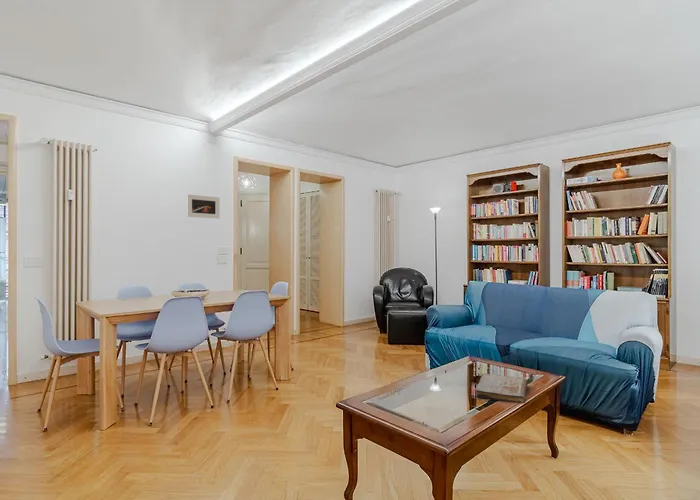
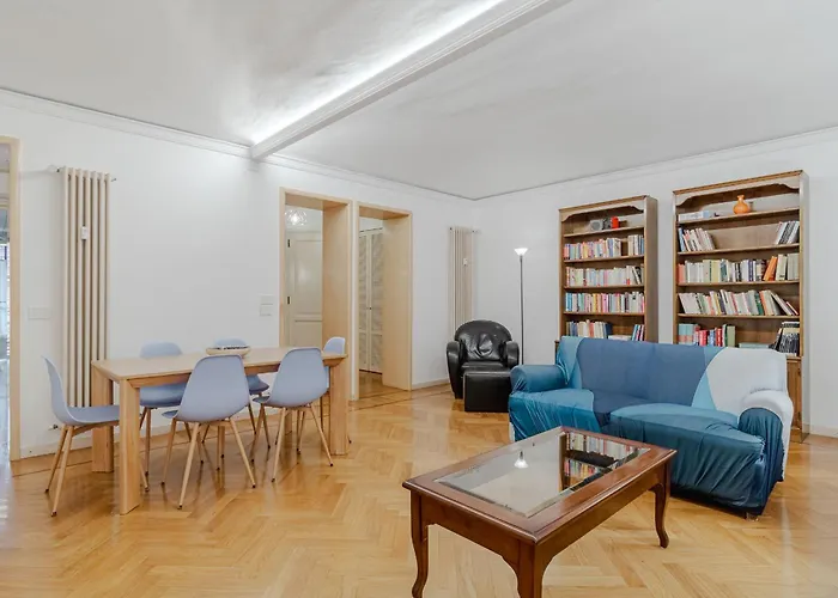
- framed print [186,194,220,220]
- book [474,372,528,404]
